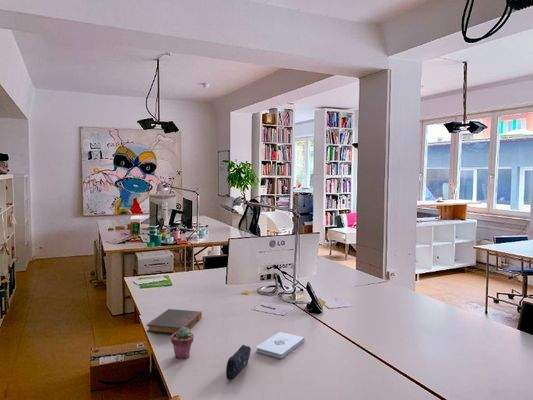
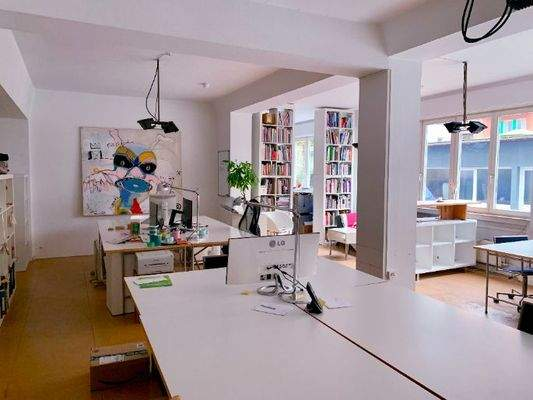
- pencil case [225,344,252,381]
- potted succulent [170,327,195,360]
- book [145,308,203,335]
- notepad [255,331,306,359]
